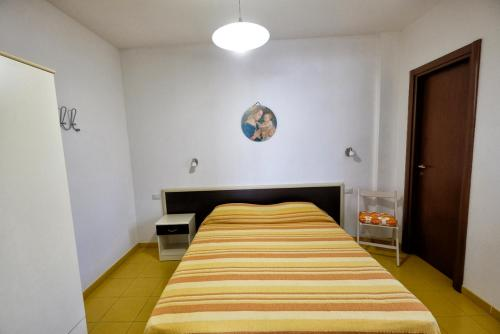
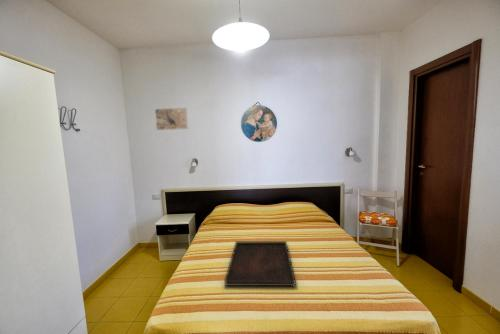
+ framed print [154,107,189,131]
+ serving tray [223,240,297,287]
